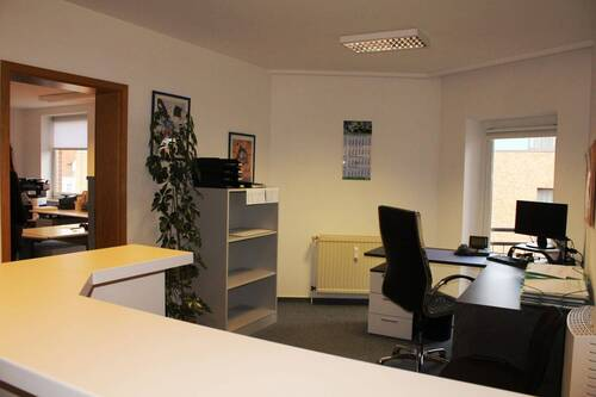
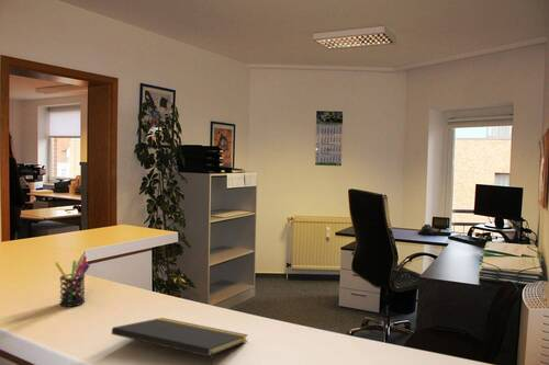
+ notepad [111,317,249,365]
+ pen holder [54,255,91,308]
